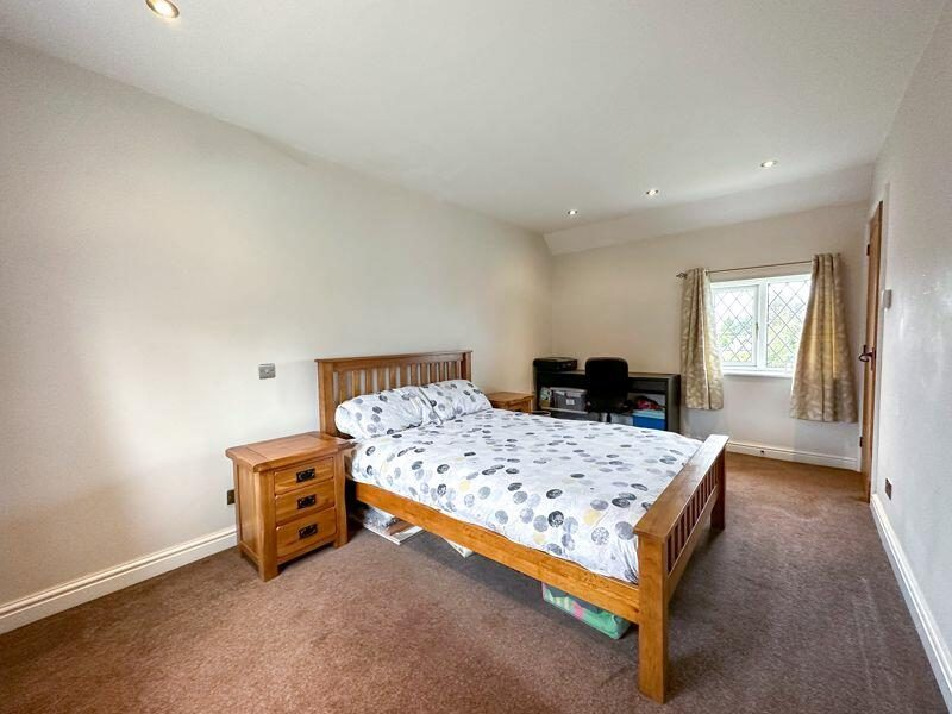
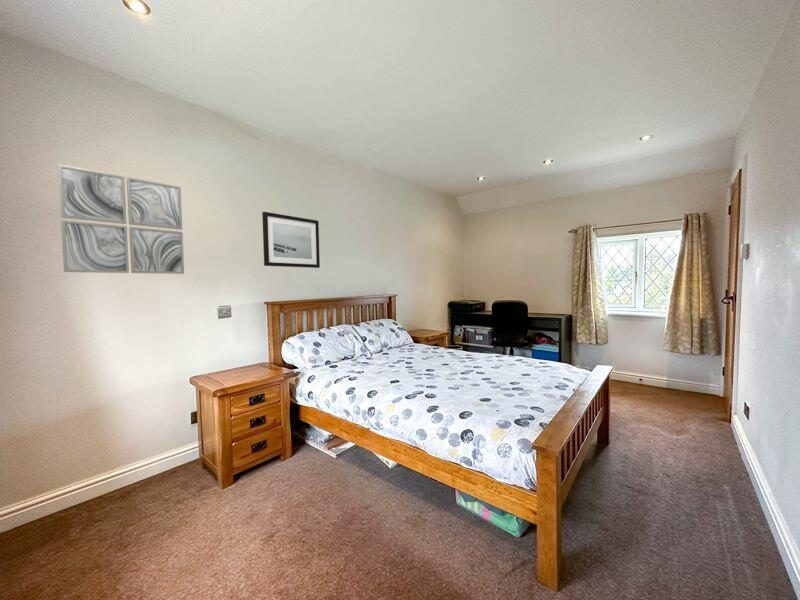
+ wall art [261,211,321,269]
+ wall art [57,163,185,275]
